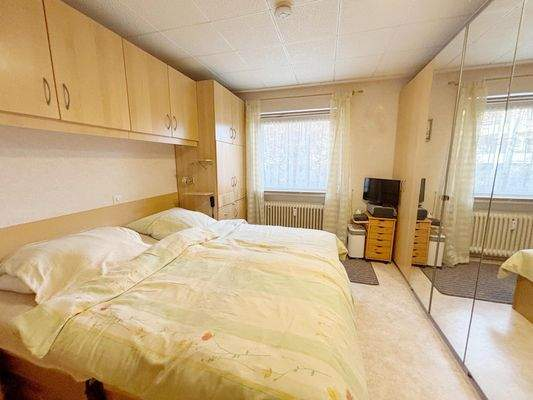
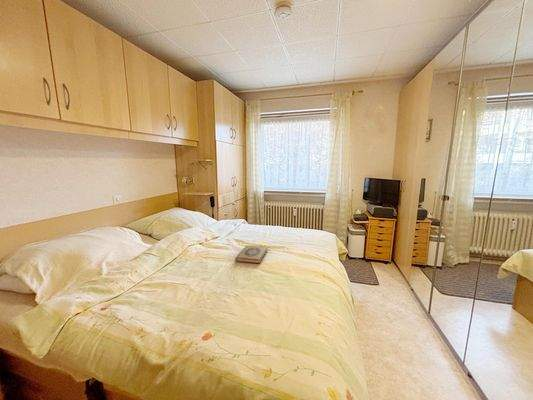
+ hardback book [234,245,269,265]
